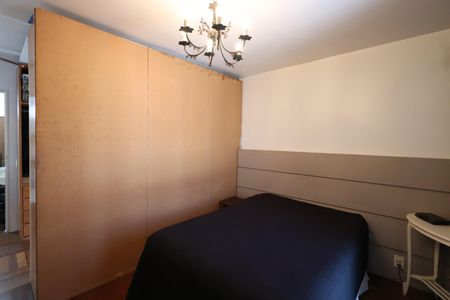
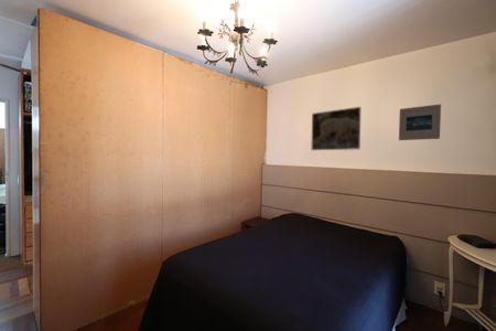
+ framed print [398,103,442,141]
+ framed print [310,106,362,151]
